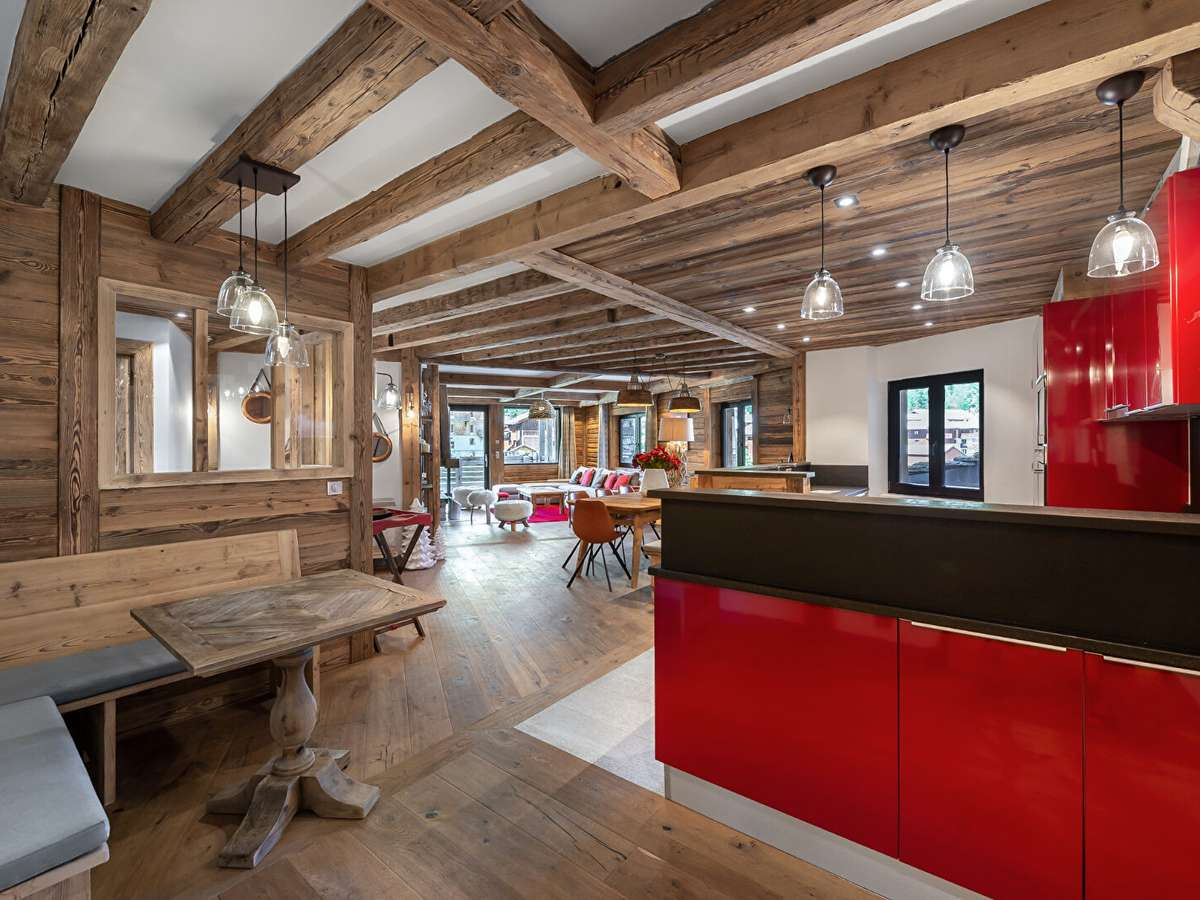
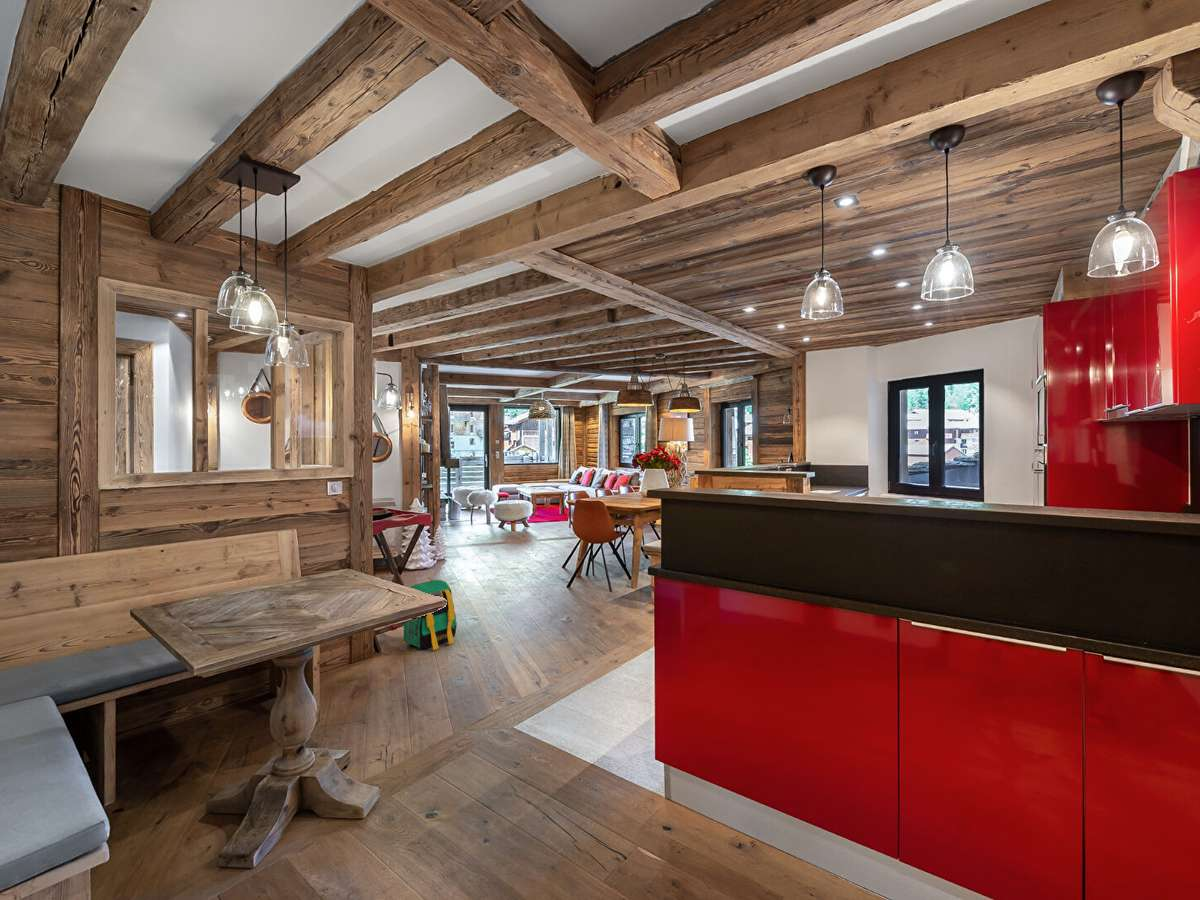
+ backpack [398,577,458,651]
